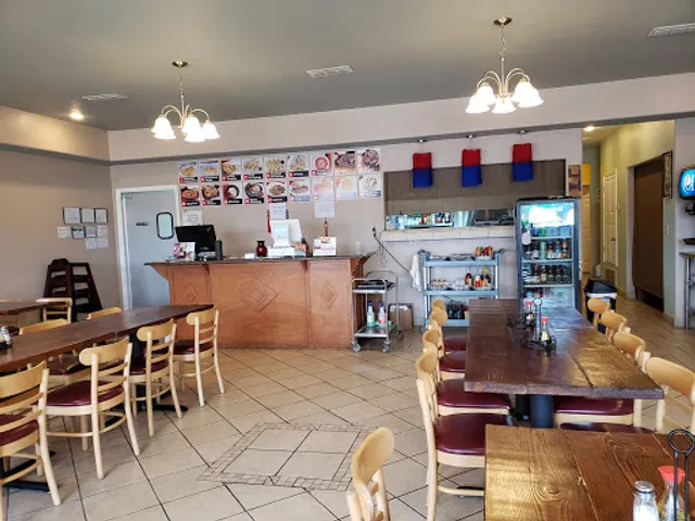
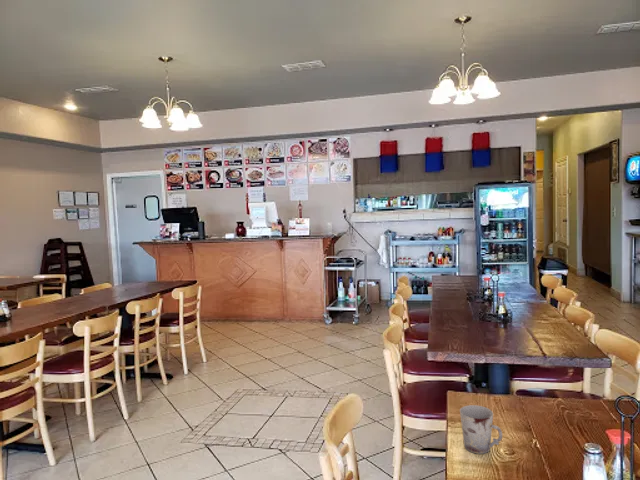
+ cup [459,404,503,455]
